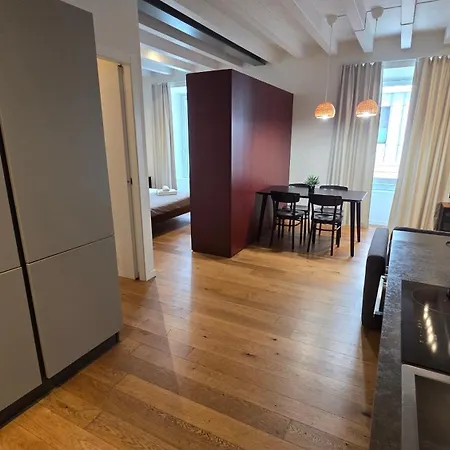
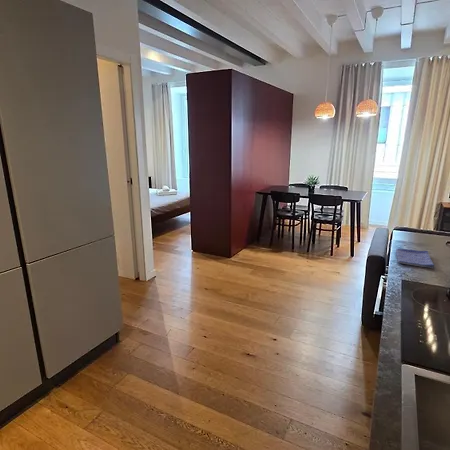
+ dish towel [395,247,435,269]
